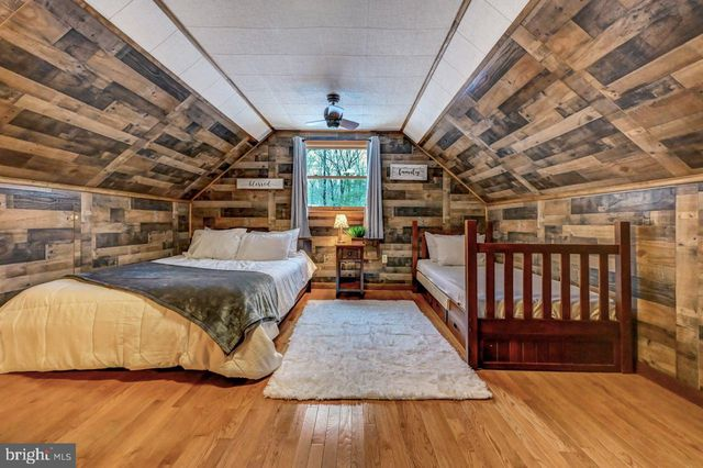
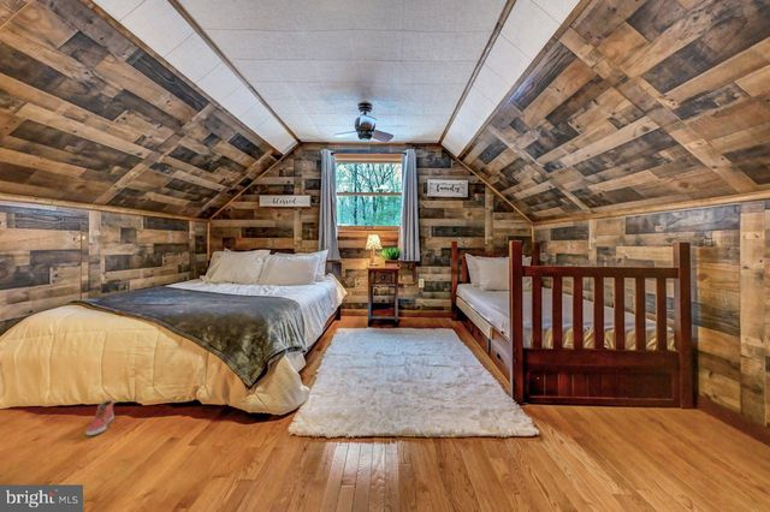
+ shoe [84,399,116,436]
